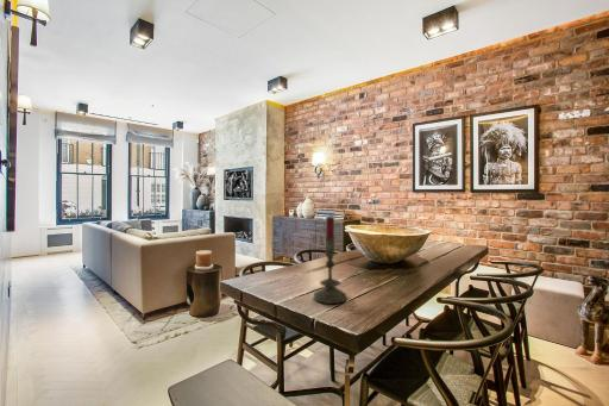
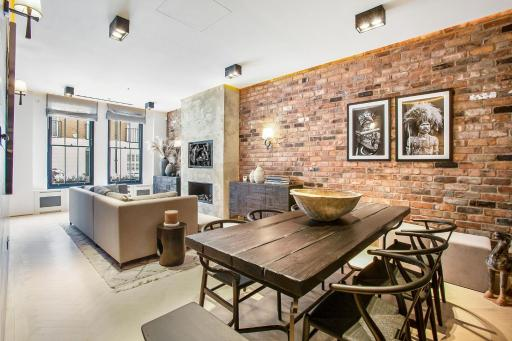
- candle [313,216,347,305]
